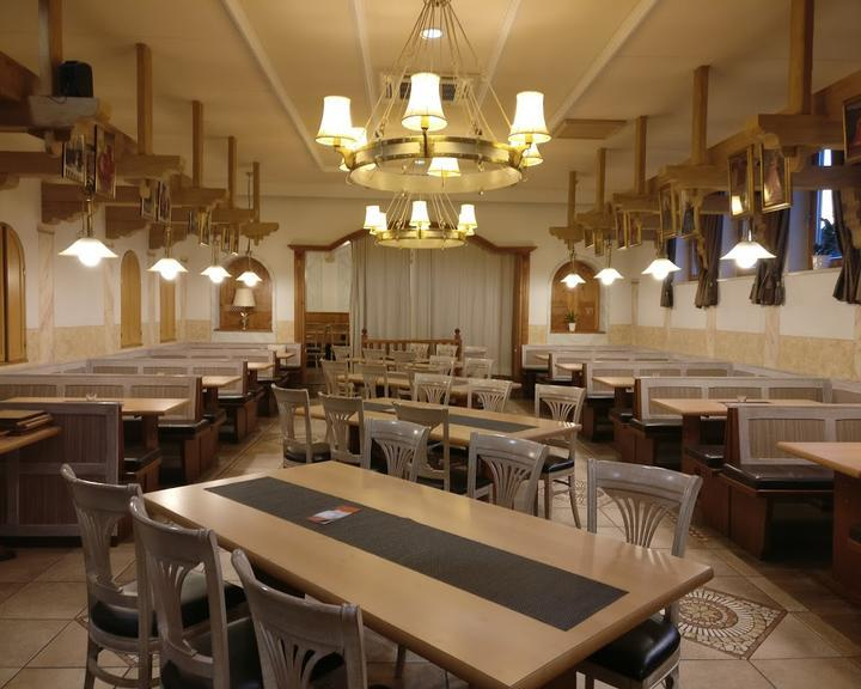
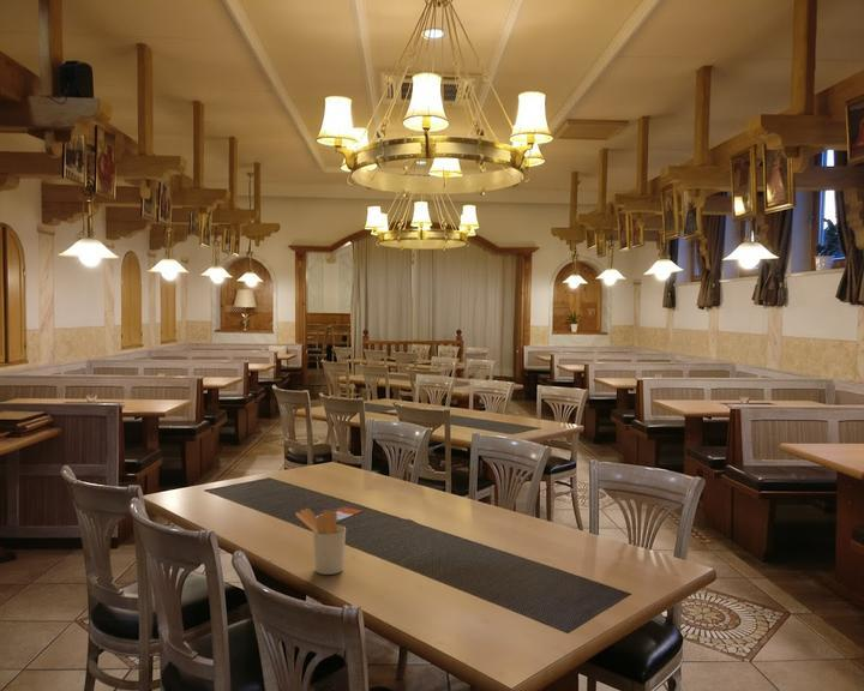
+ utensil holder [294,507,347,576]
